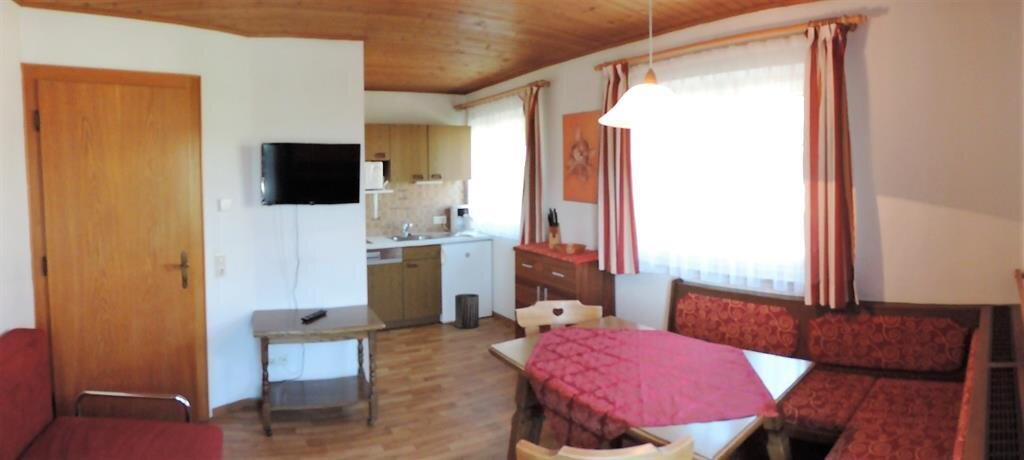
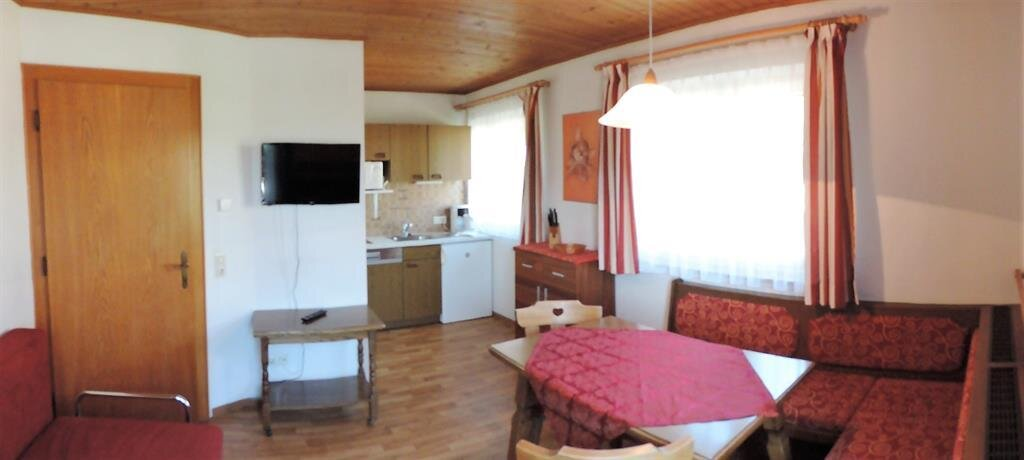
- trash can [454,293,480,329]
